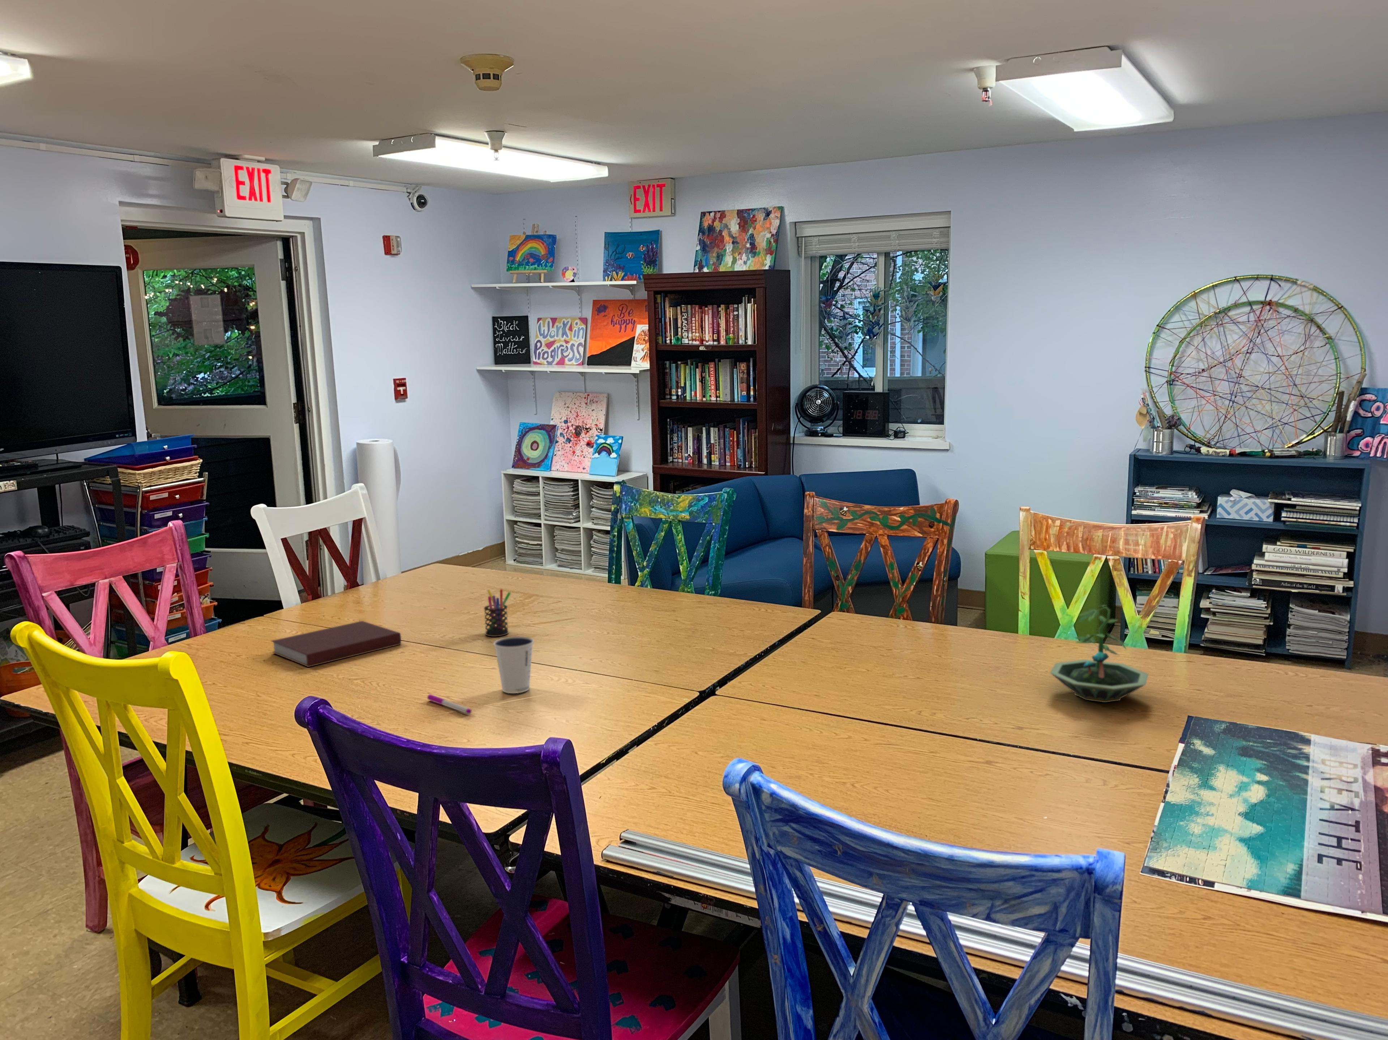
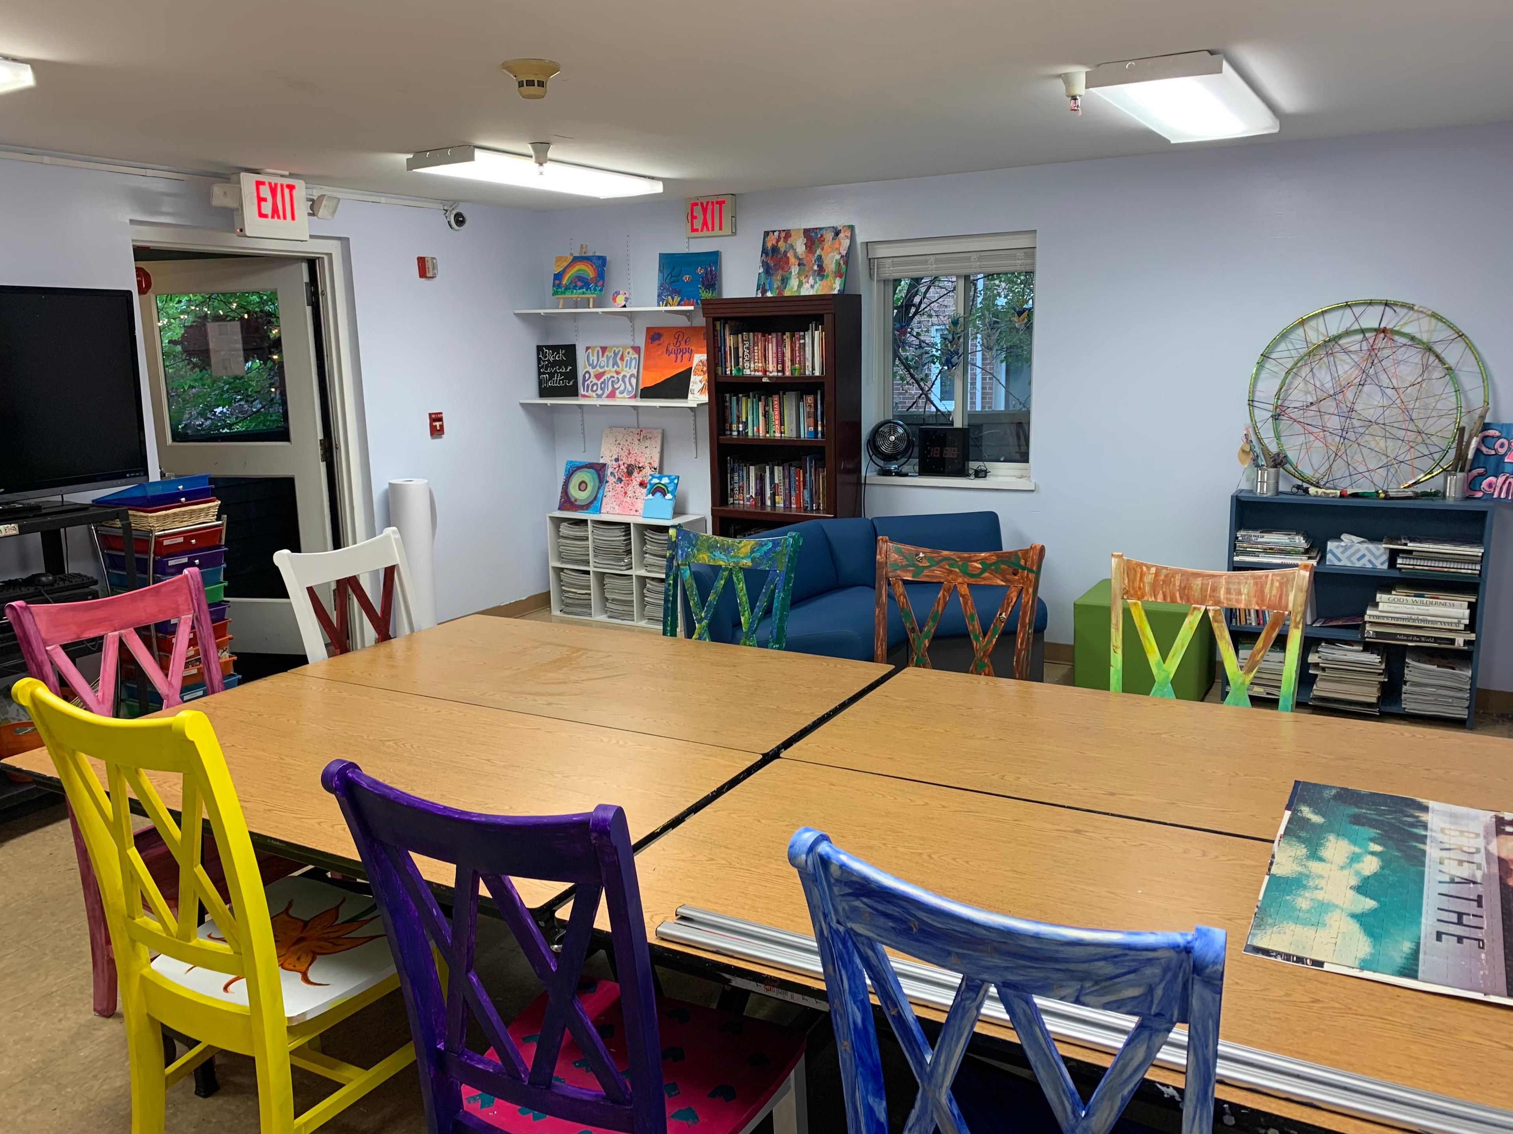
- pen [427,694,472,714]
- notebook [271,621,401,667]
- dixie cup [493,636,534,694]
- terrarium [1049,604,1149,702]
- pen holder [484,589,511,637]
